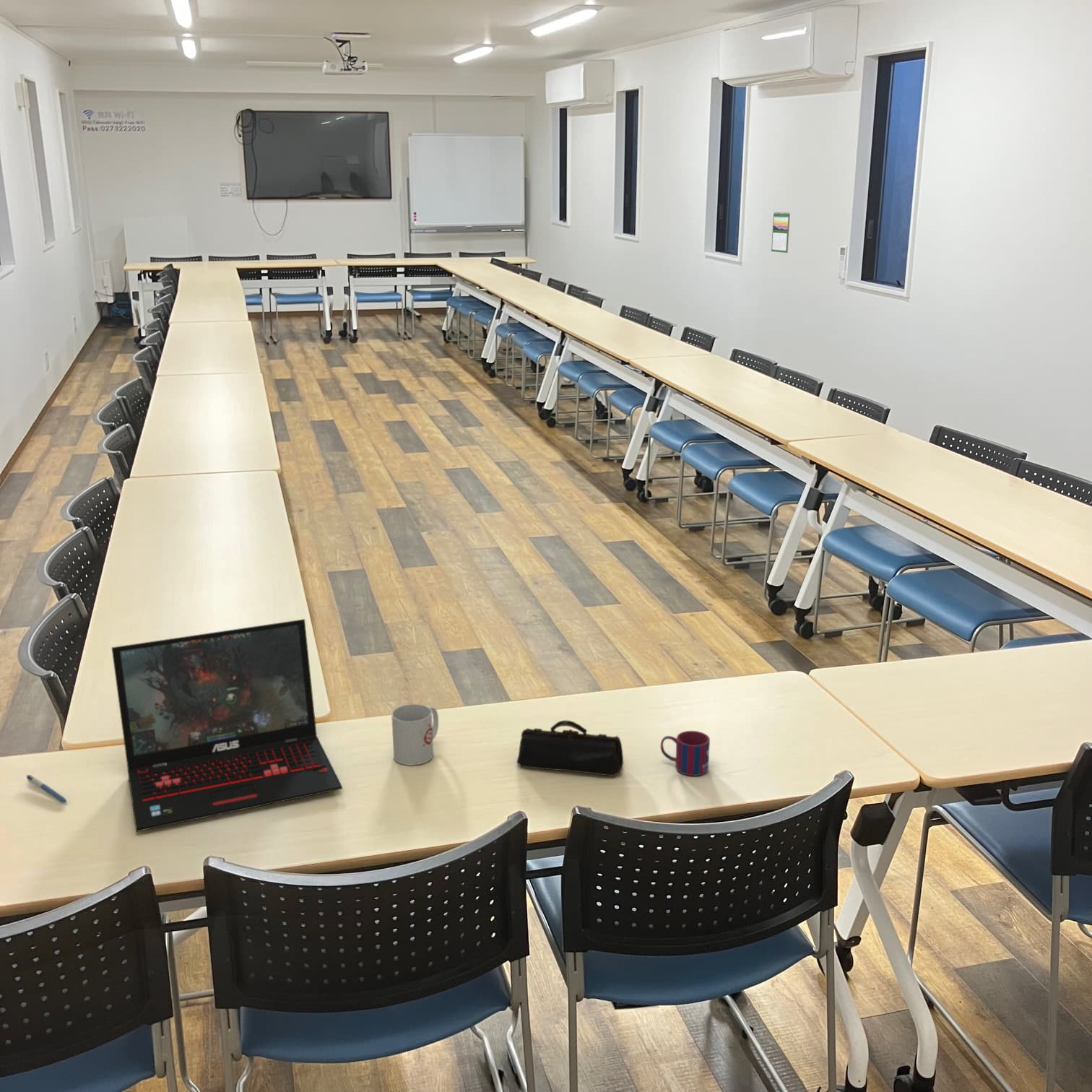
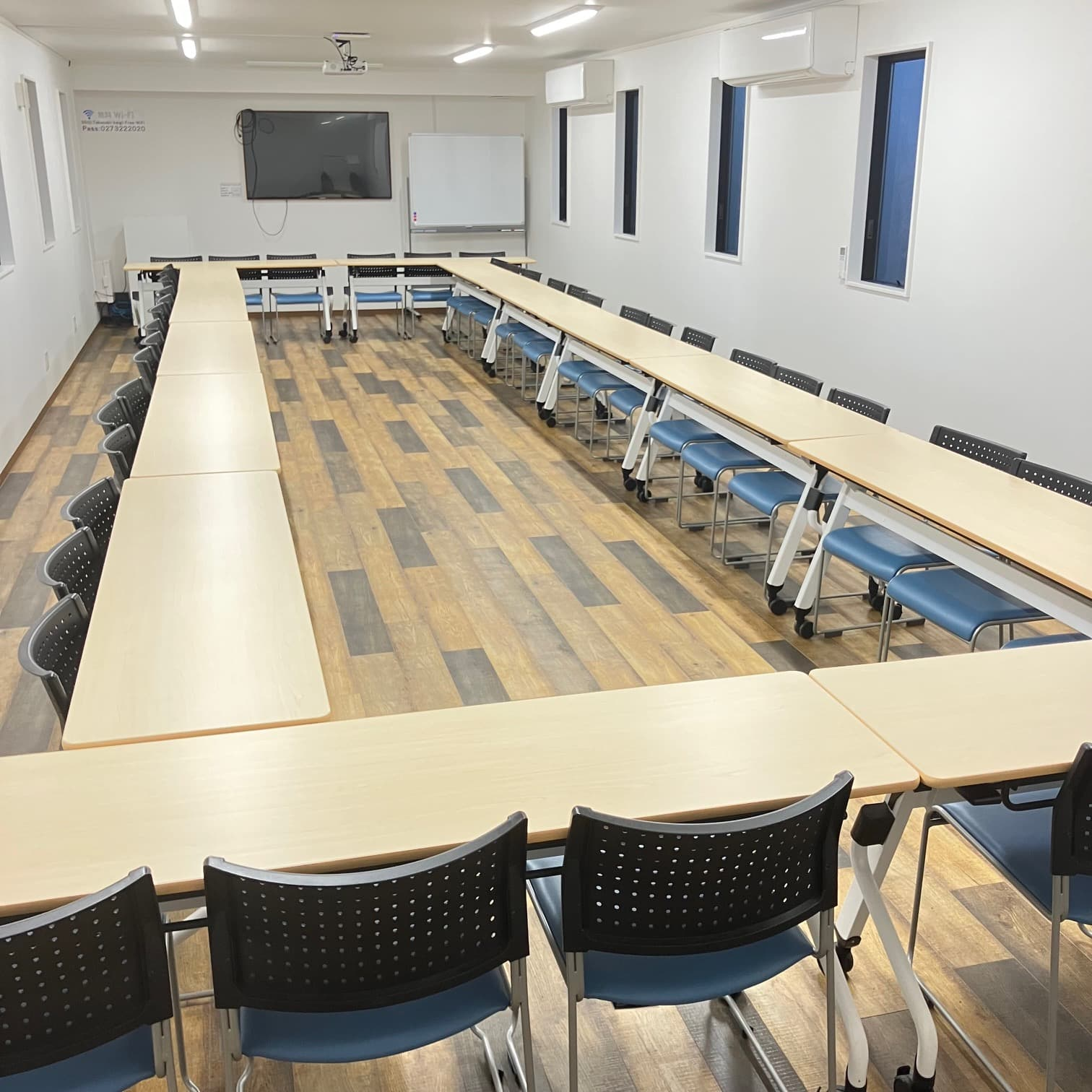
- calendar [771,211,791,254]
- mug [391,703,439,766]
- pen [25,774,68,804]
- pencil case [516,719,624,777]
- laptop [110,618,343,833]
- mug [660,730,711,776]
